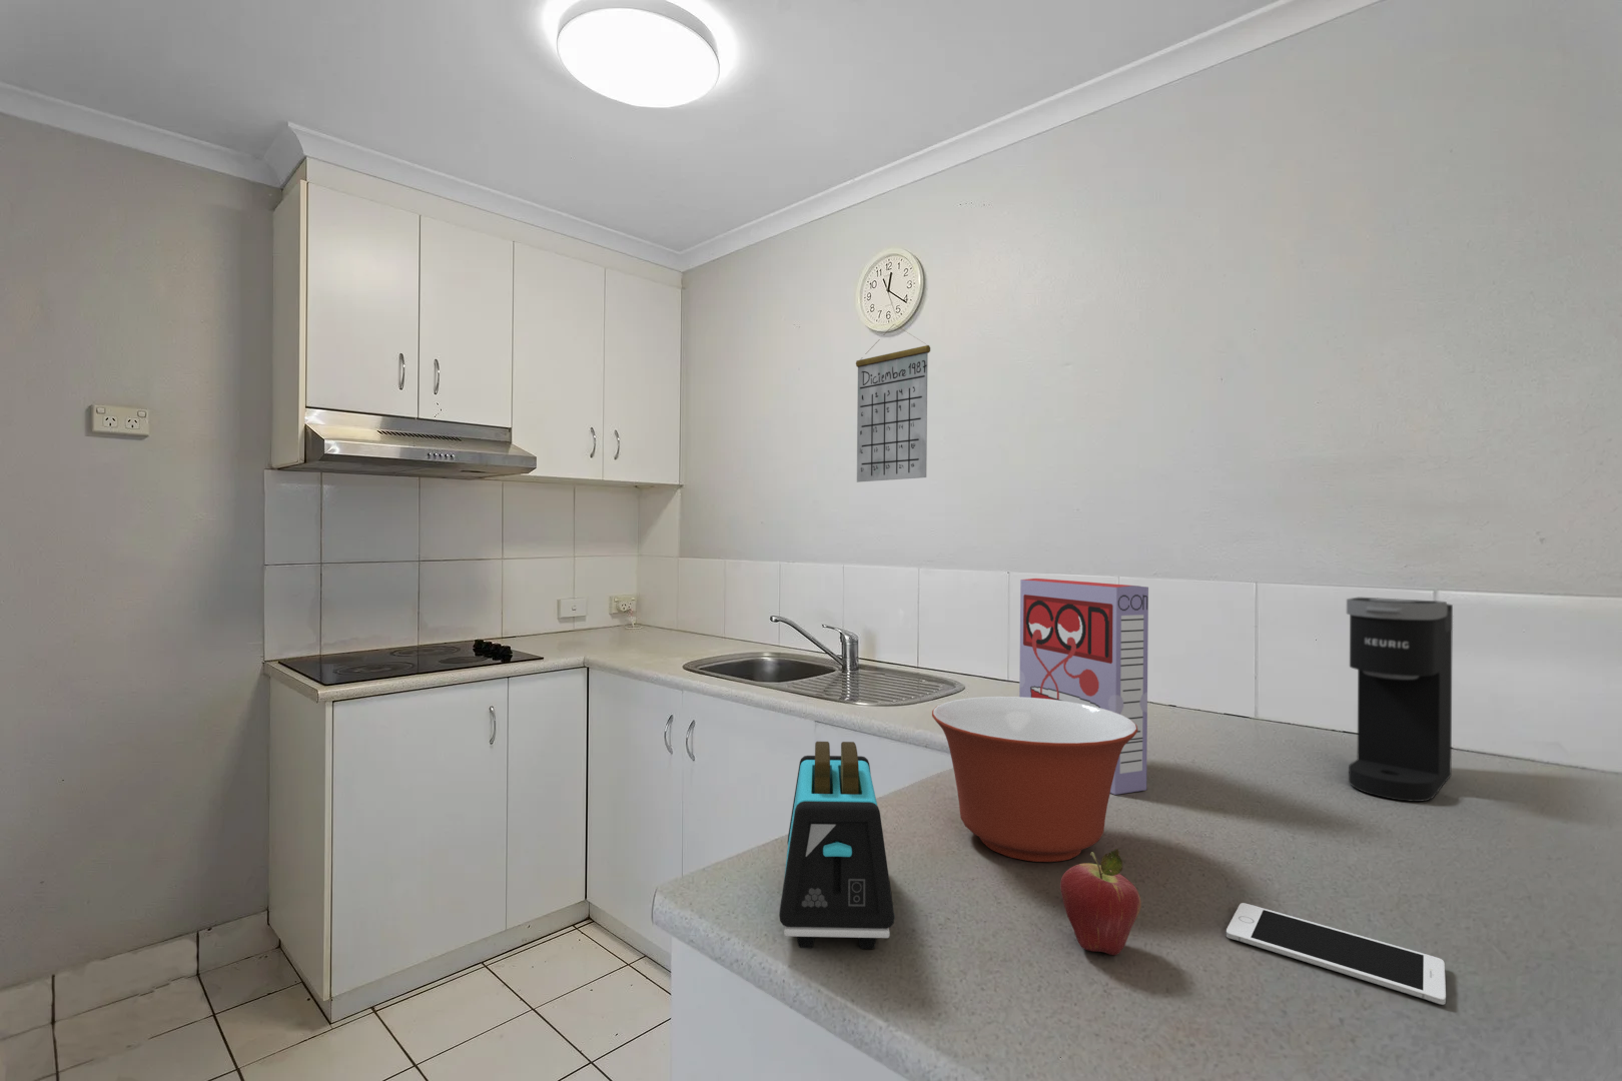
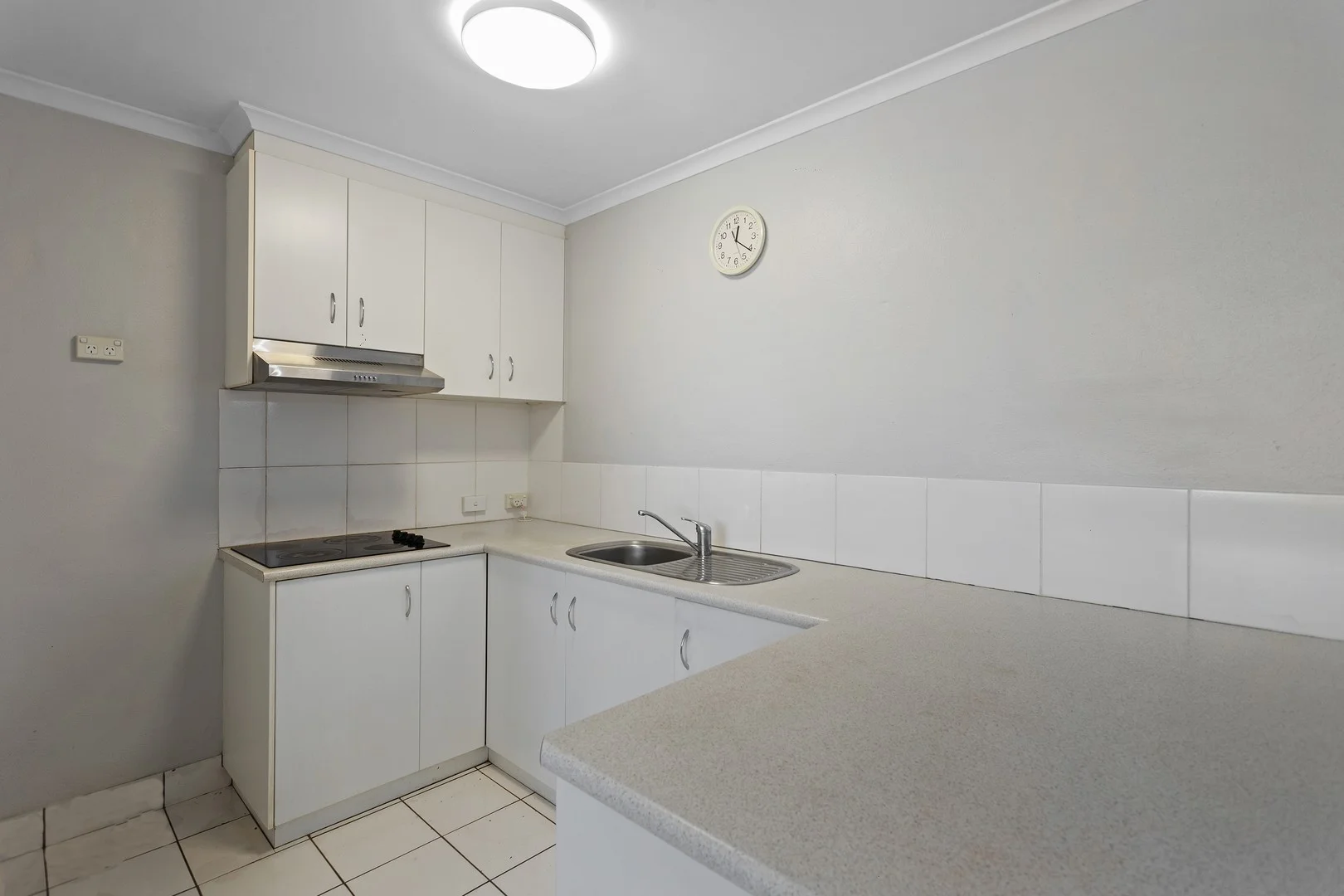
- cell phone [1225,901,1447,1006]
- calendar [856,323,932,484]
- cereal box [1019,578,1149,796]
- toaster [778,741,895,949]
- mixing bowl [932,696,1138,863]
- coffee maker [1346,596,1454,802]
- fruit [1060,848,1143,956]
